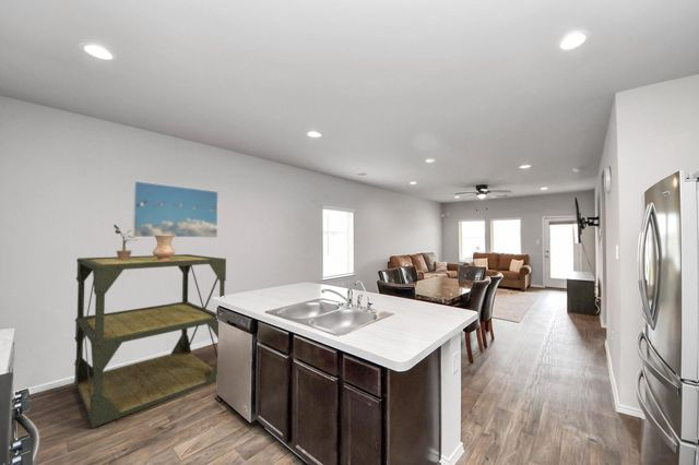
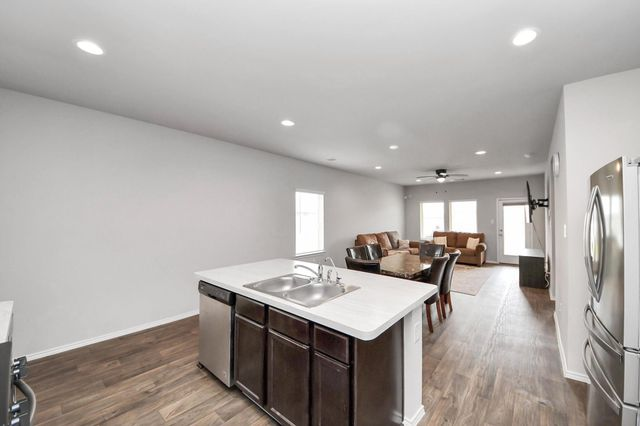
- ceramic jug [152,235,176,261]
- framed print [131,180,220,239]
- shelving unit [73,253,227,429]
- potted plant [112,224,138,260]
